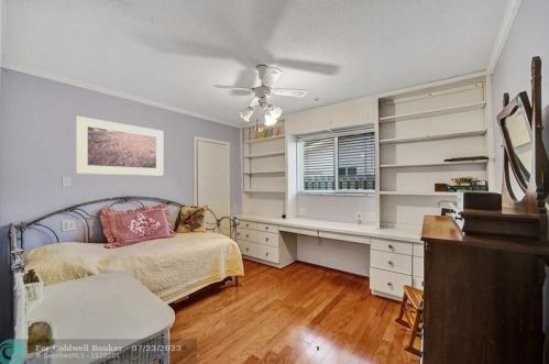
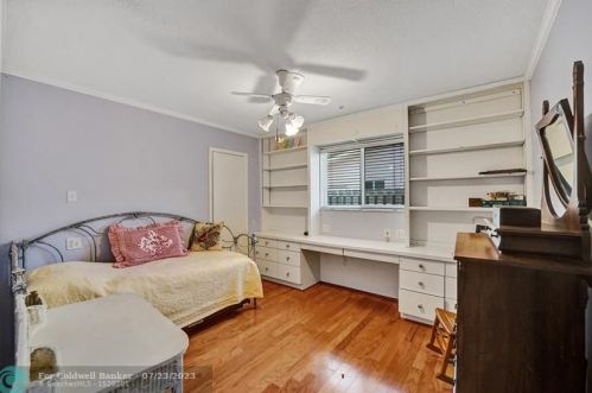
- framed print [75,115,164,177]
